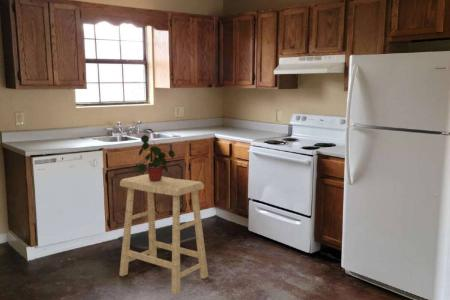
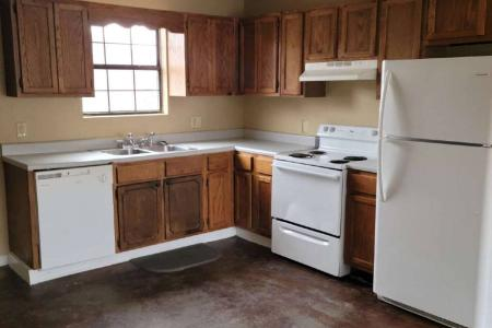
- stool [118,173,209,296]
- potted plant [134,134,176,181]
